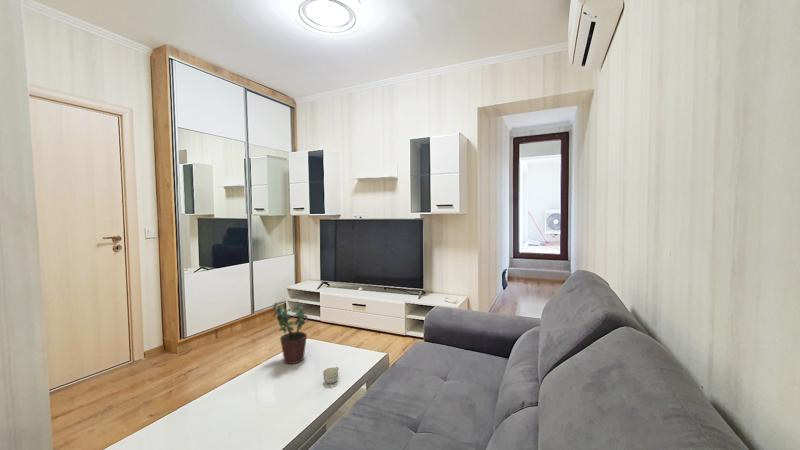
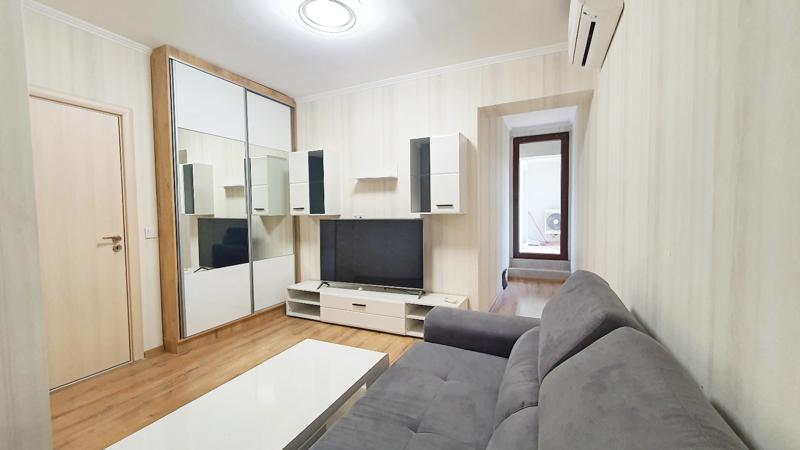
- cup [322,366,339,385]
- potted plant [271,300,309,365]
